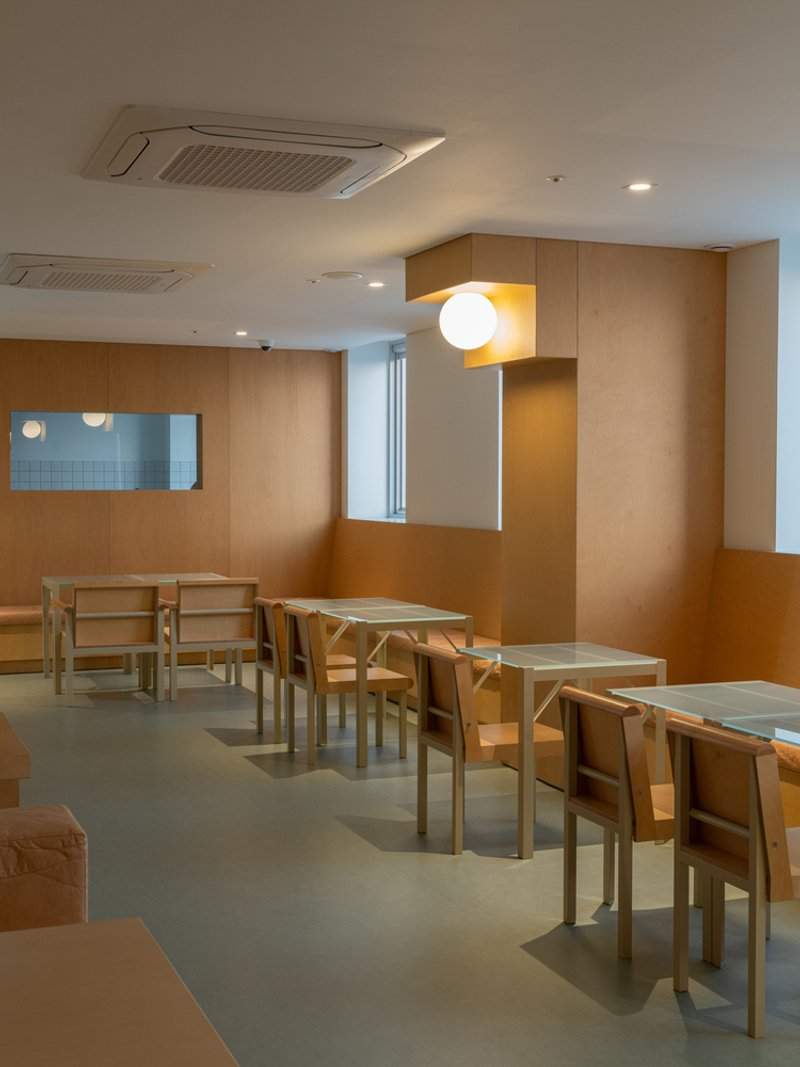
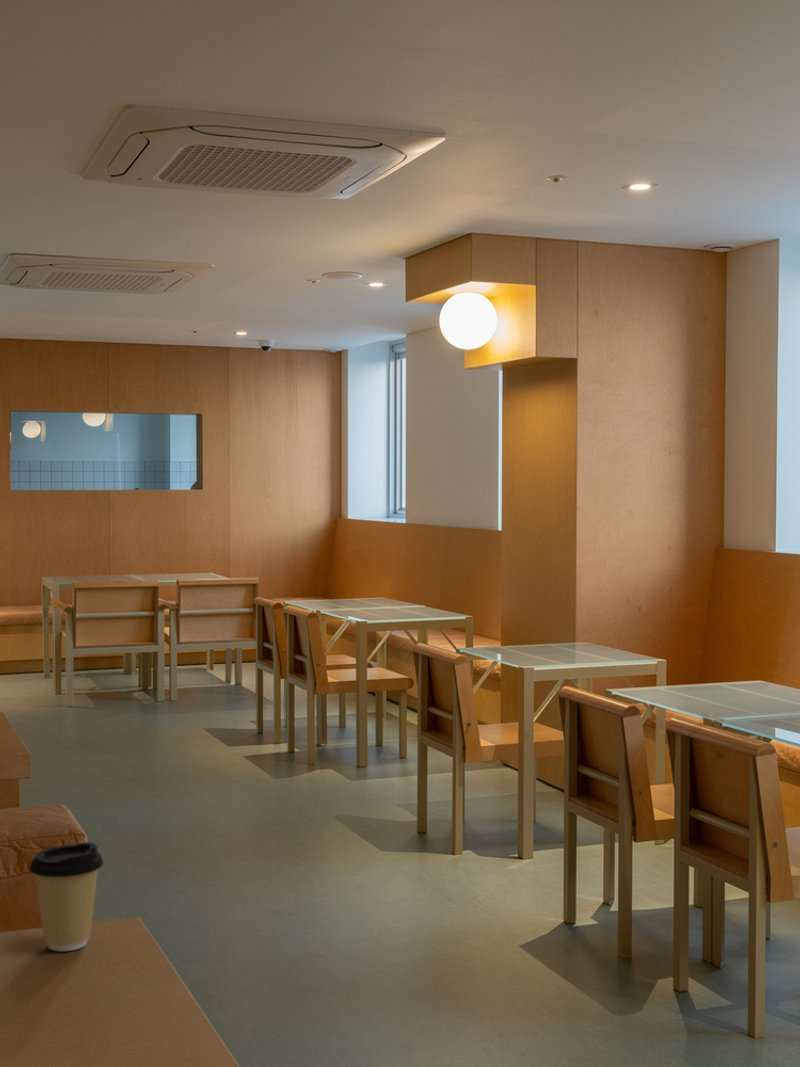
+ coffee cup [28,841,105,952]
